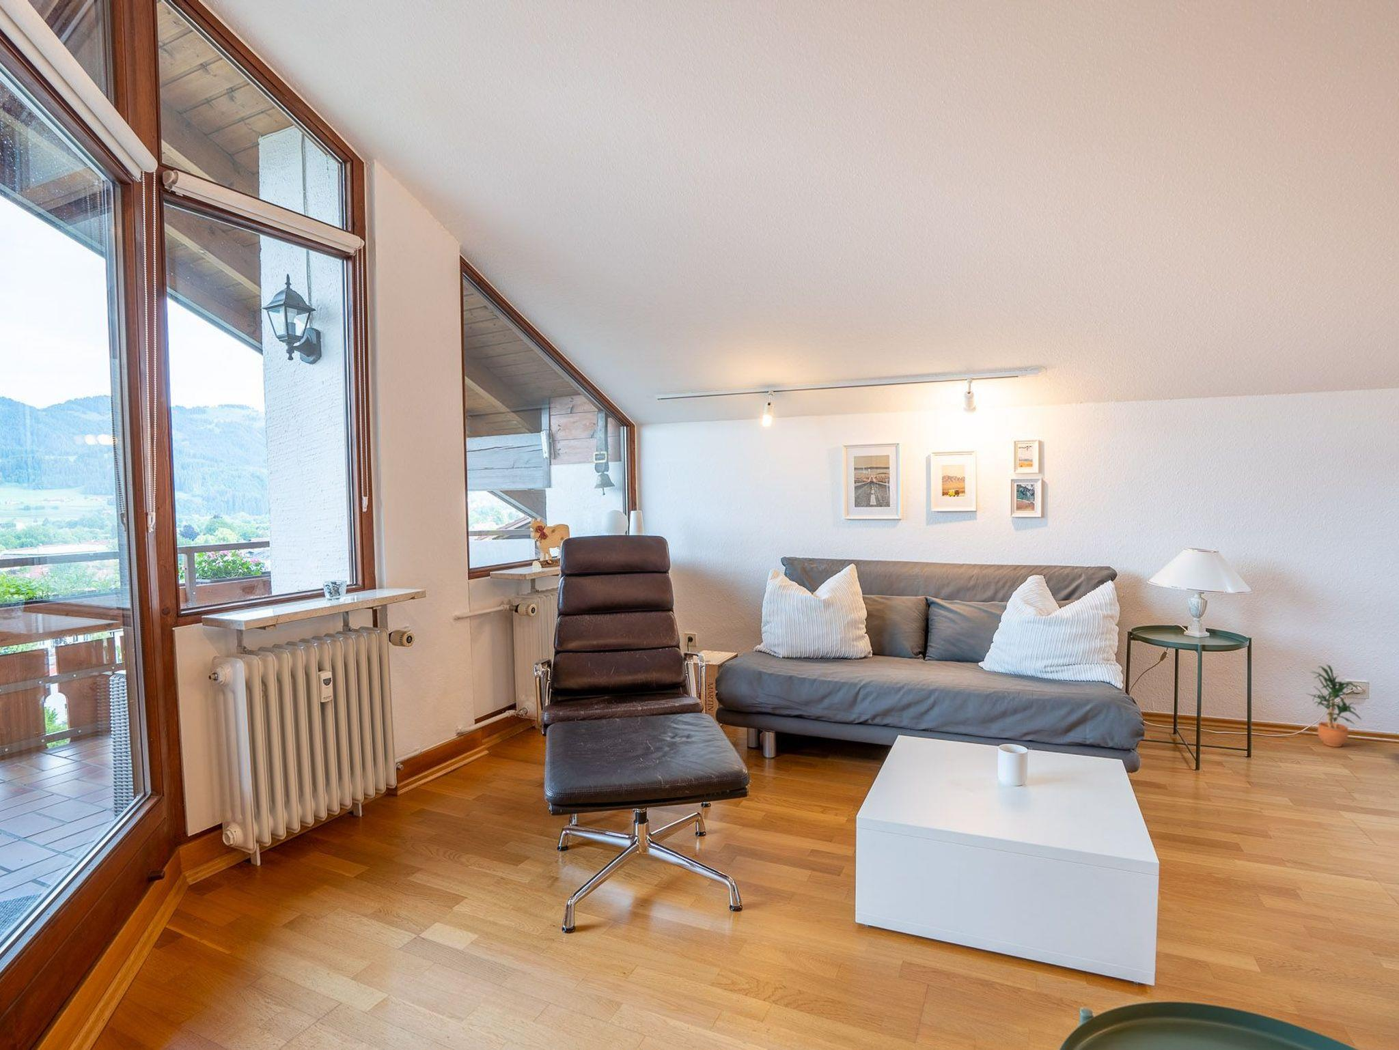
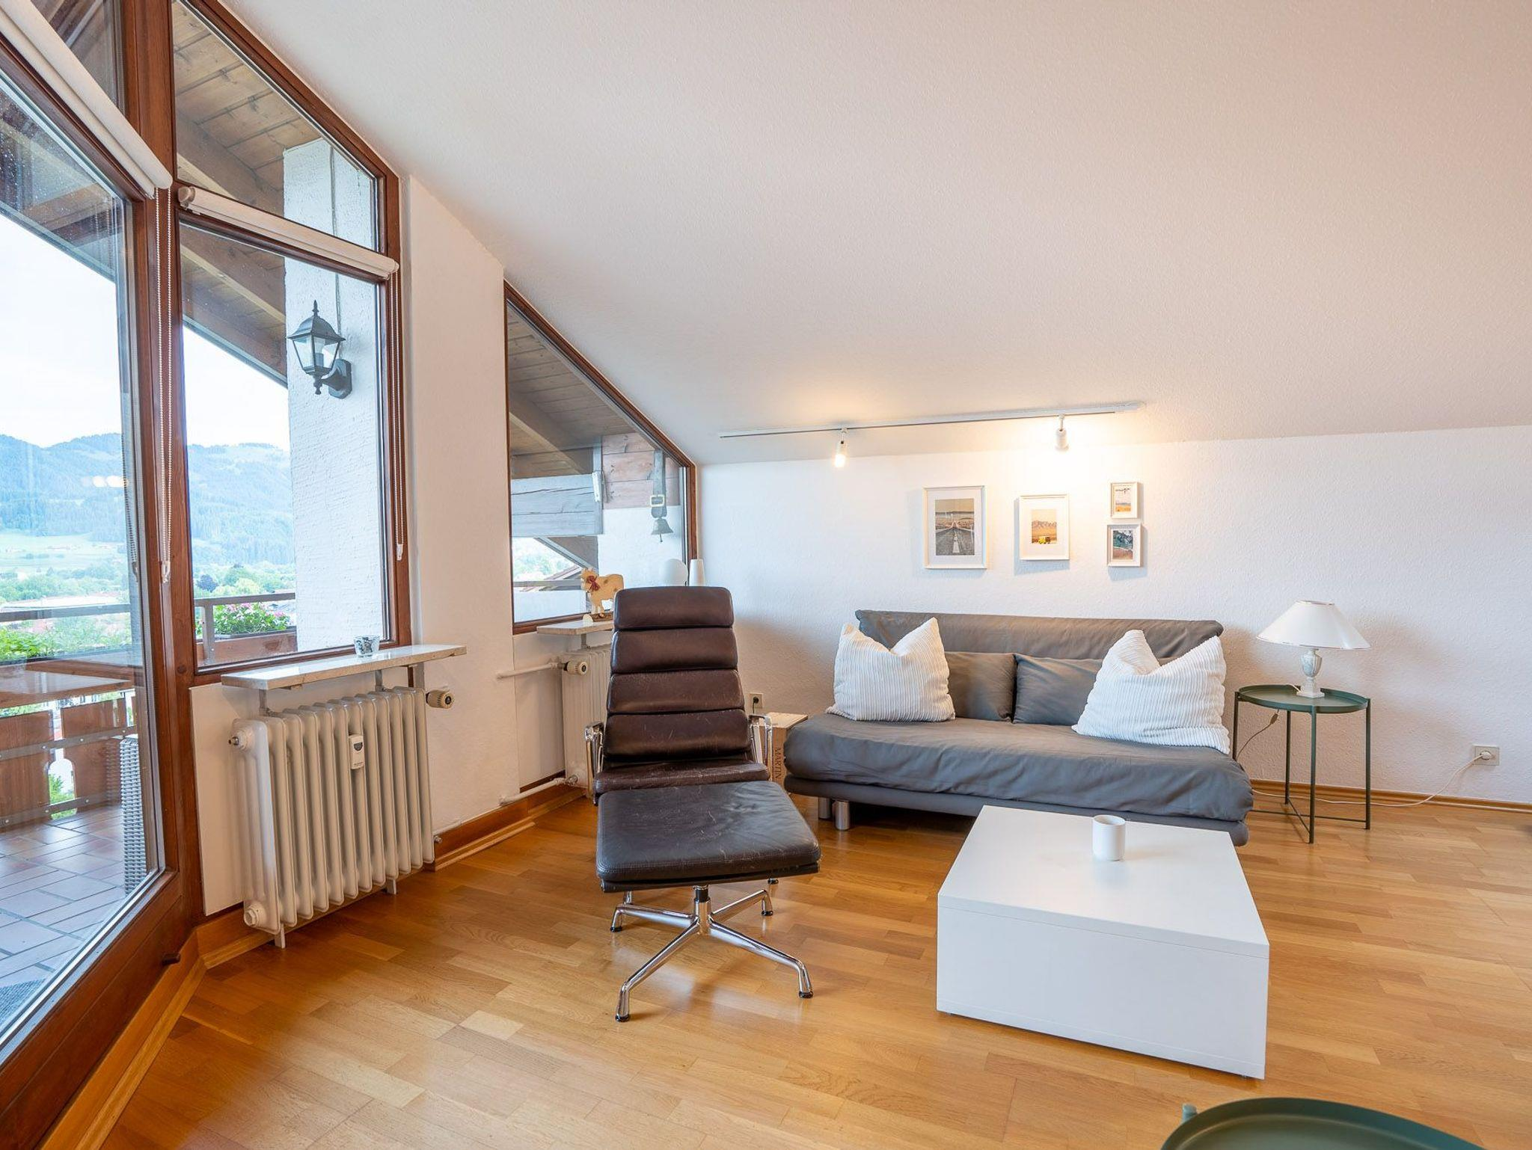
- potted plant [1306,663,1366,748]
